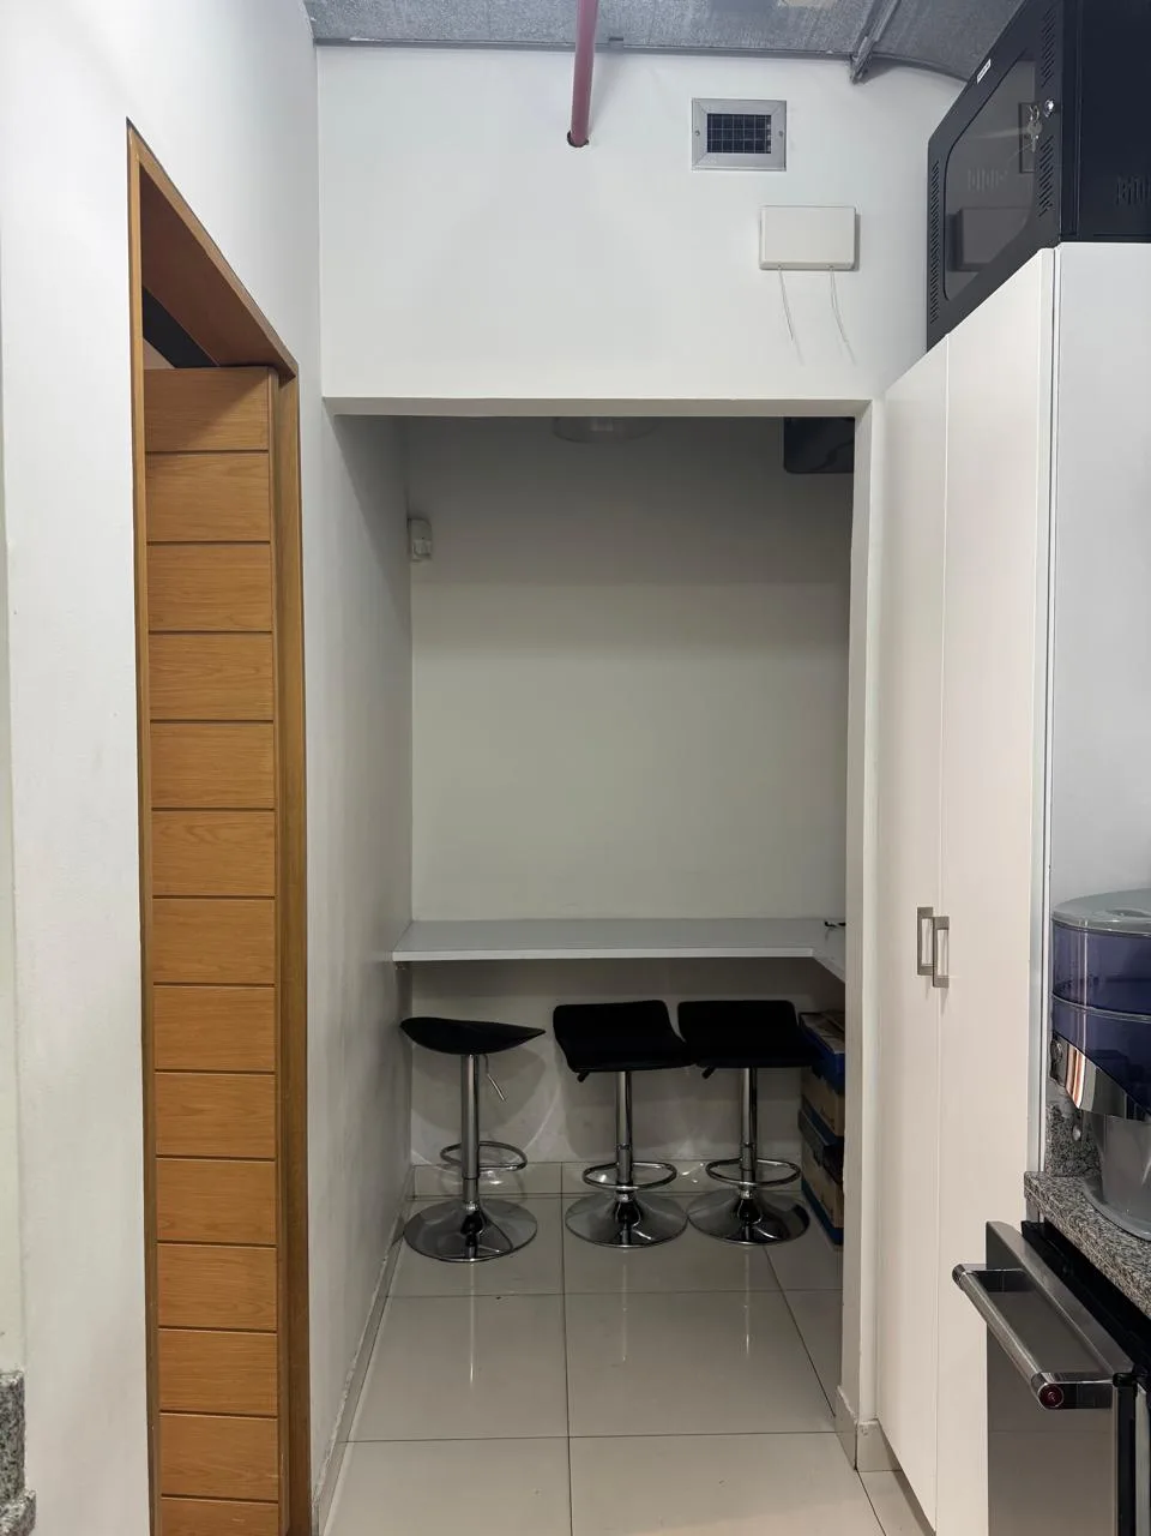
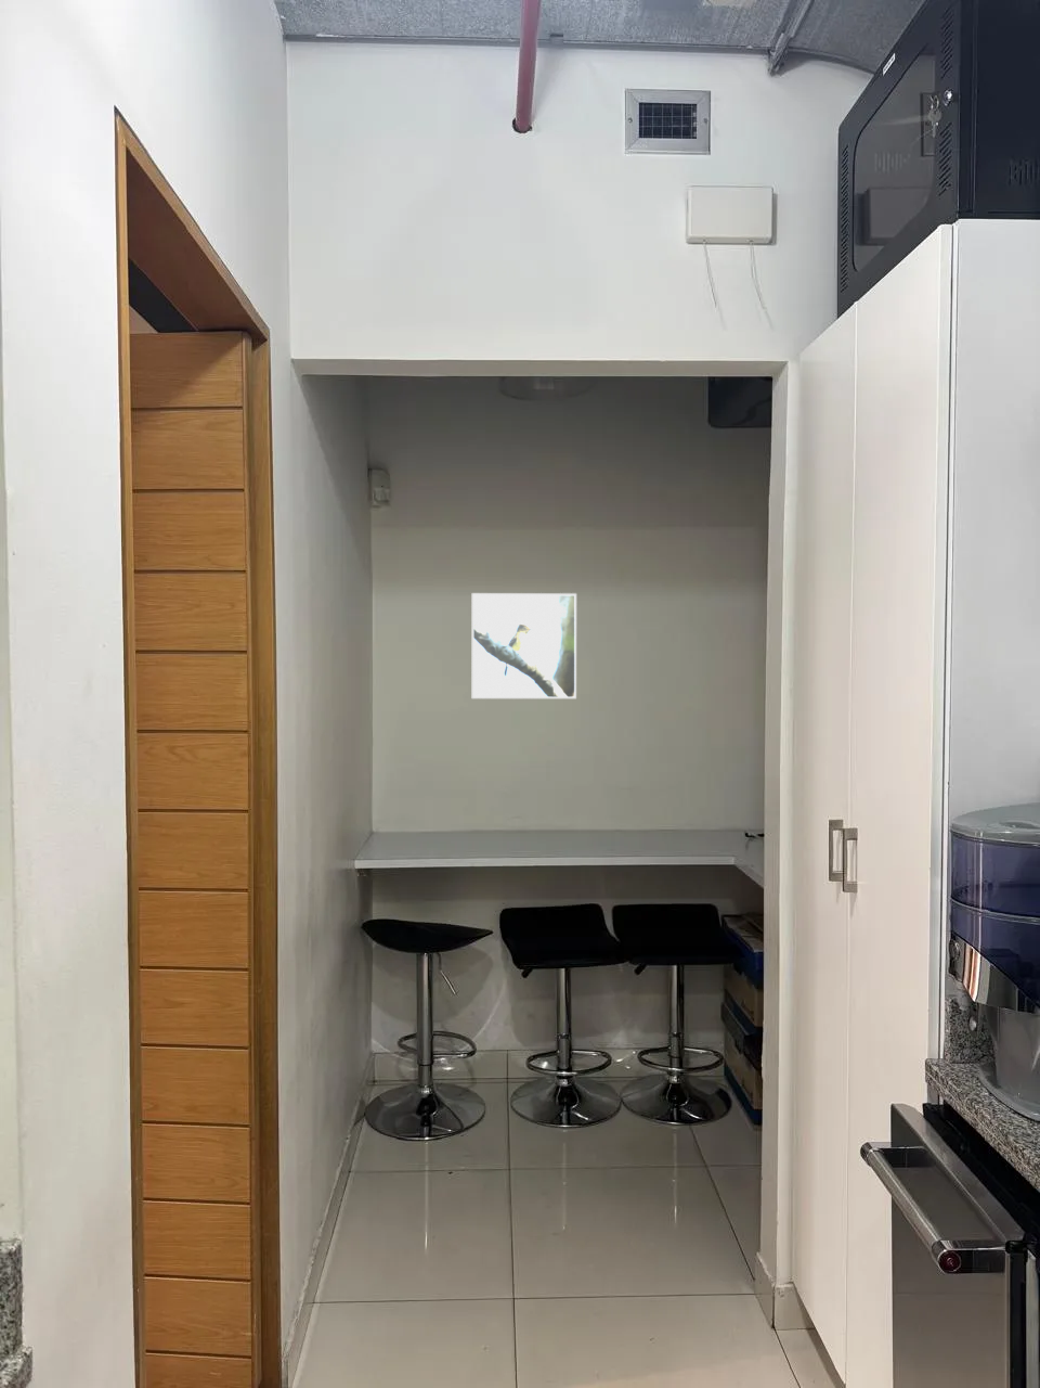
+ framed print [471,592,578,699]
